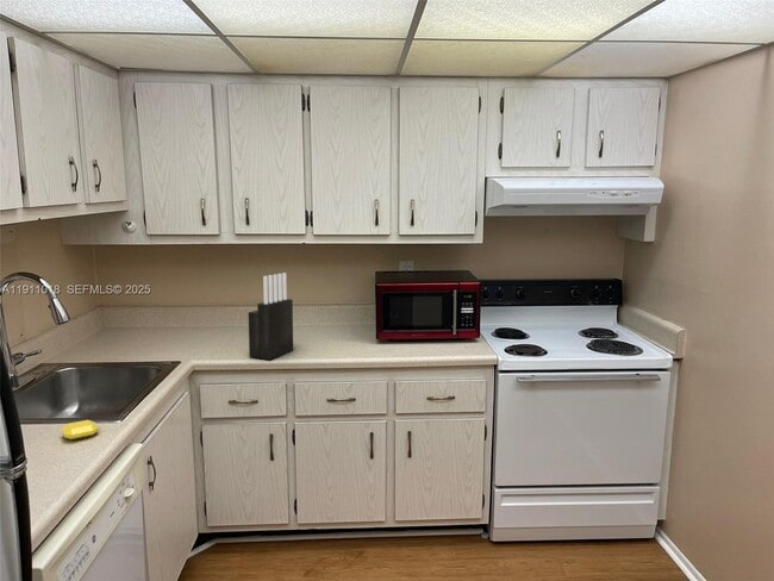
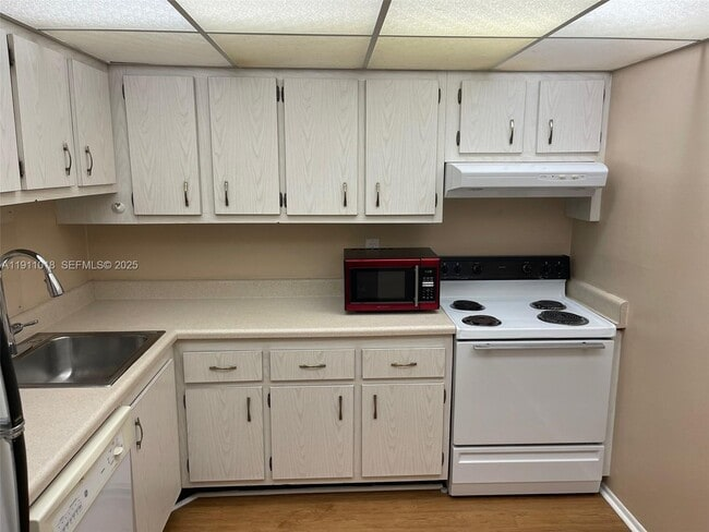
- knife block [248,271,294,361]
- soap bar [61,419,100,441]
